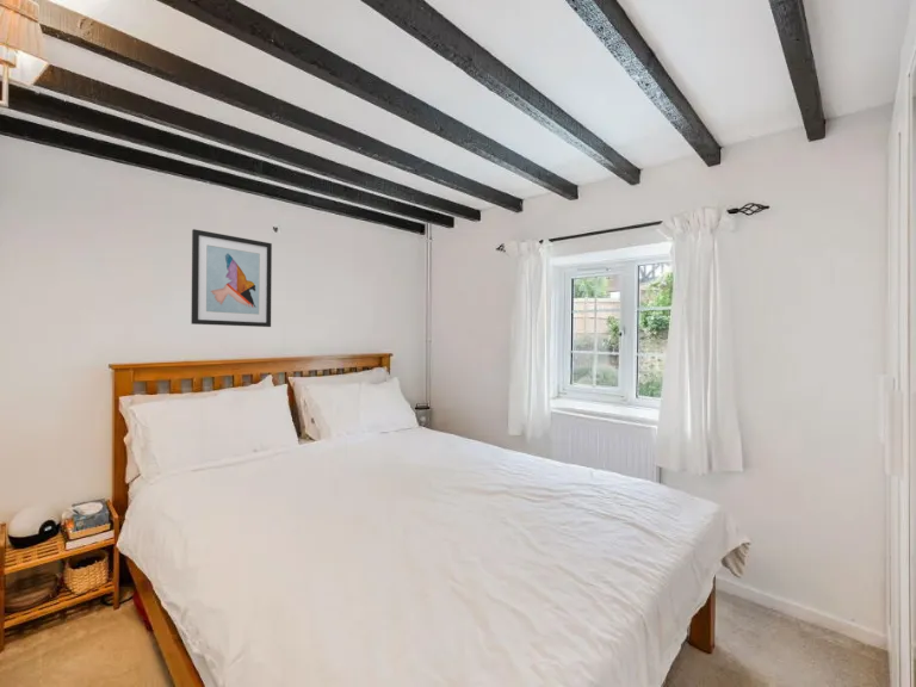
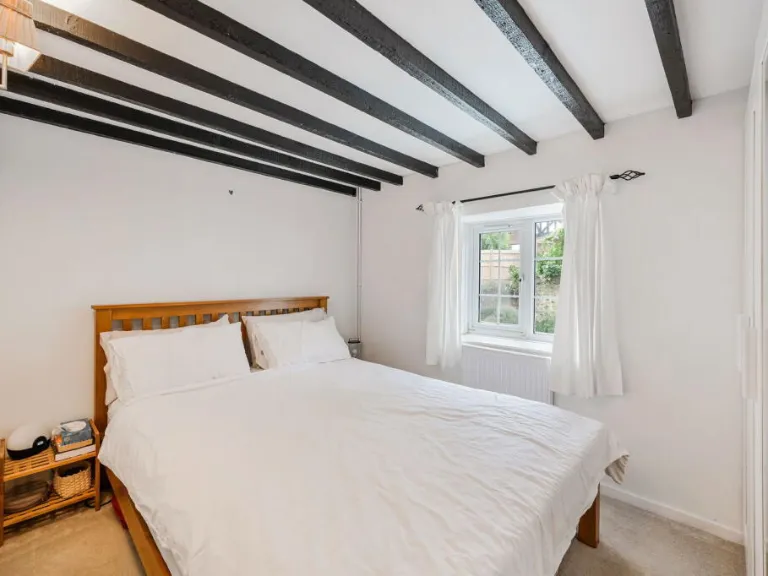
- wall art [190,228,273,328]
